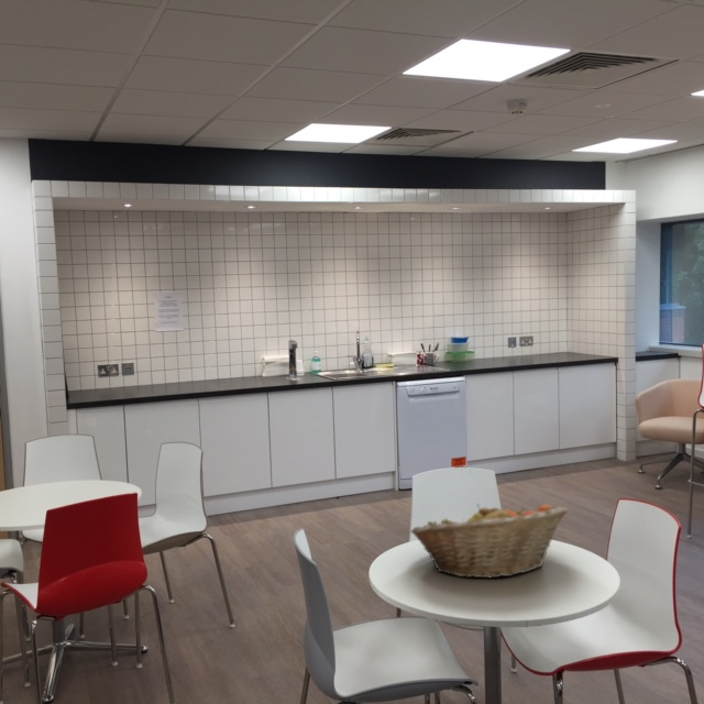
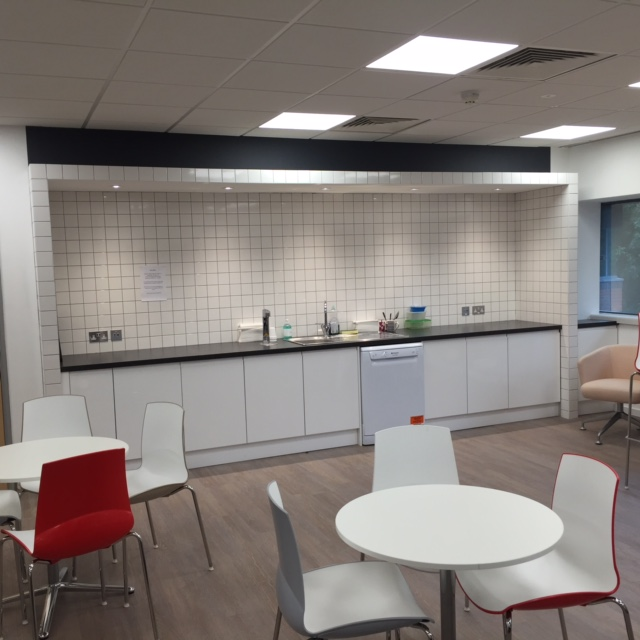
- fruit basket [409,503,569,580]
